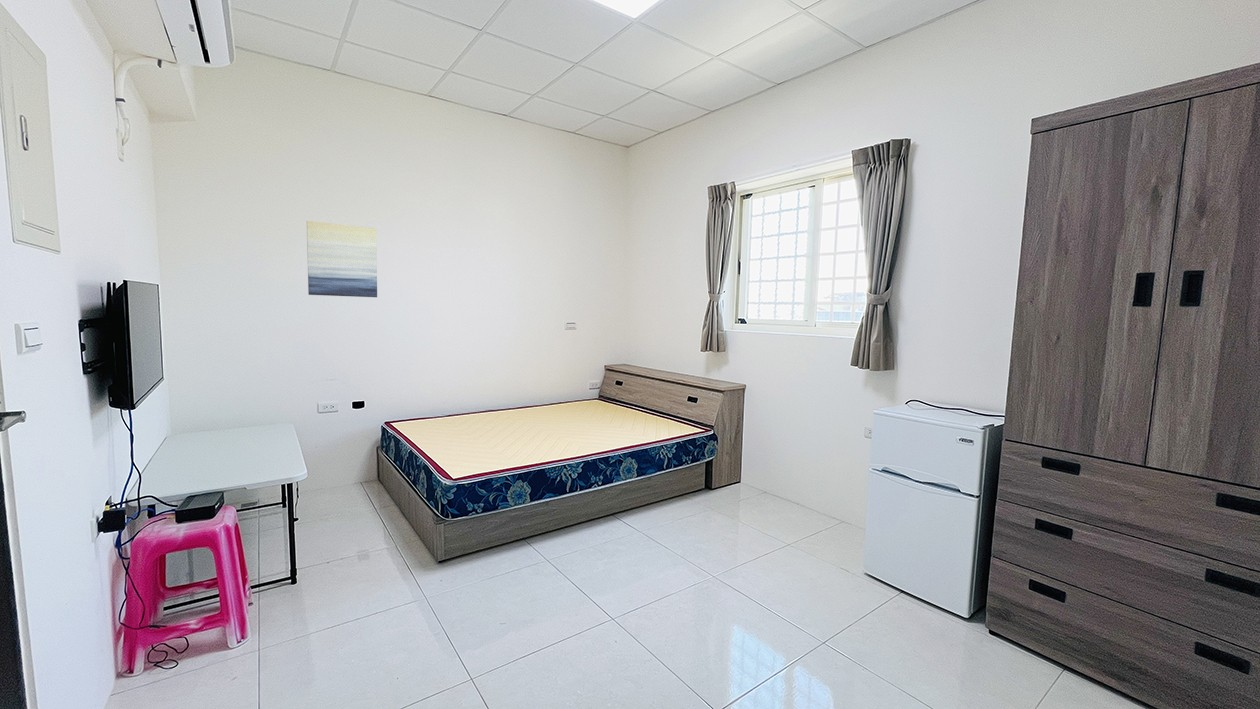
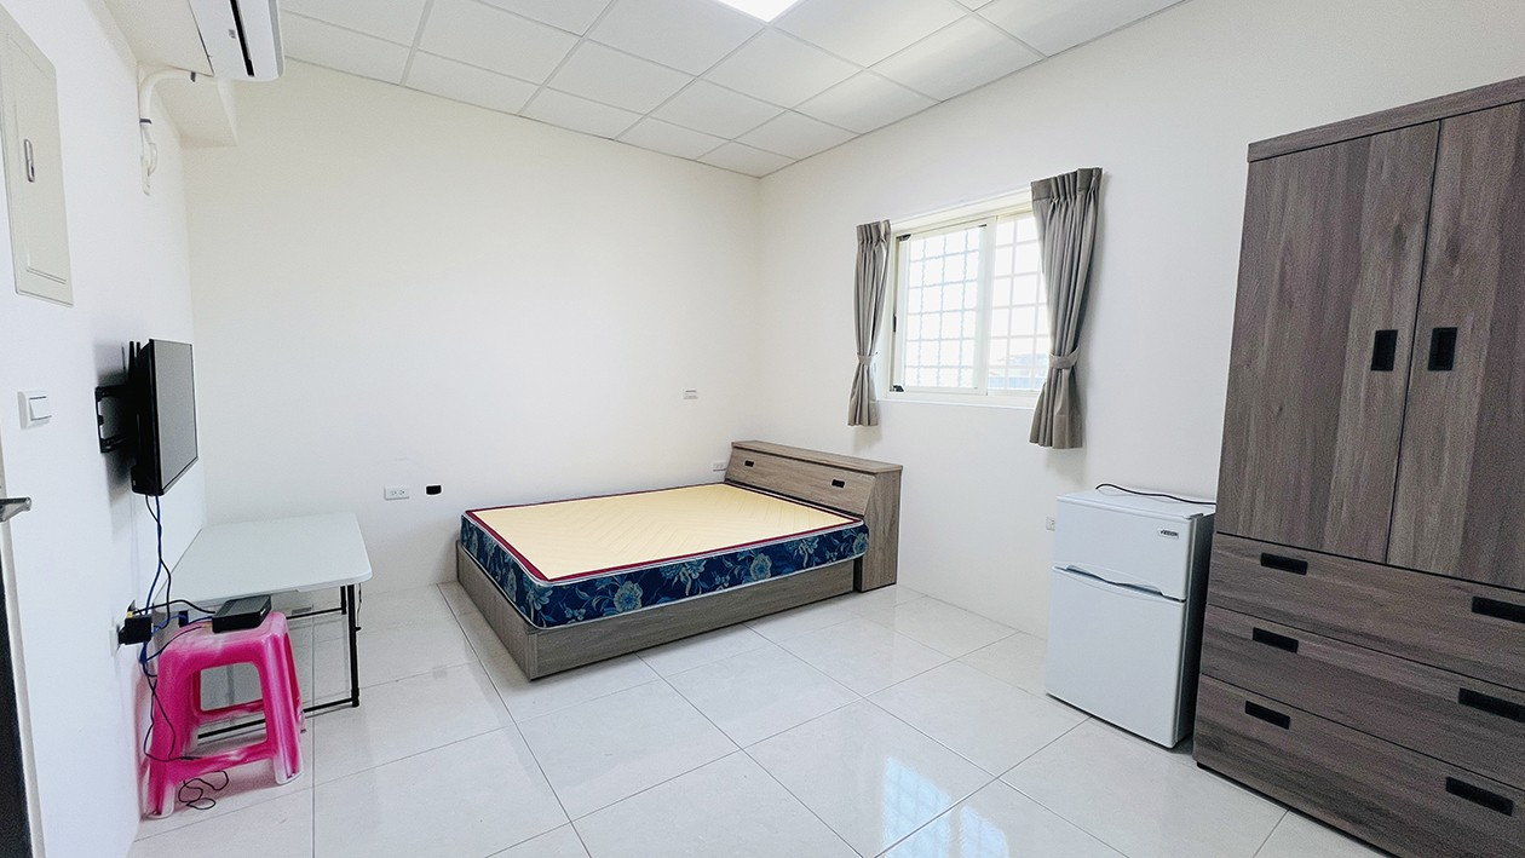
- wall art [306,220,378,298]
